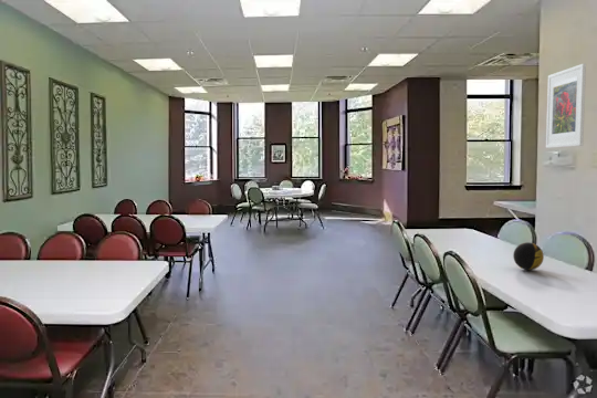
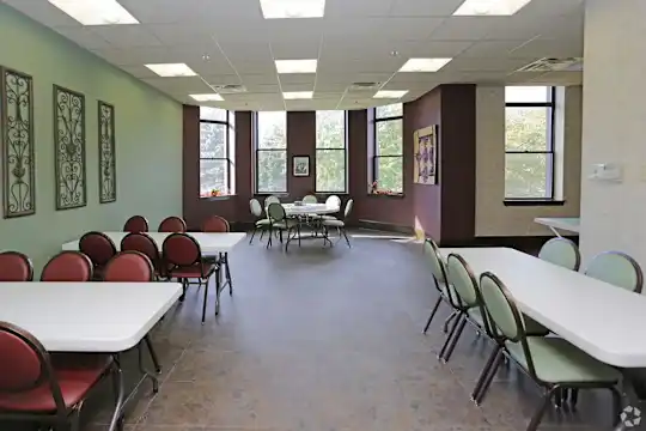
- decorative orb [512,241,545,271]
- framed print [545,63,587,149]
